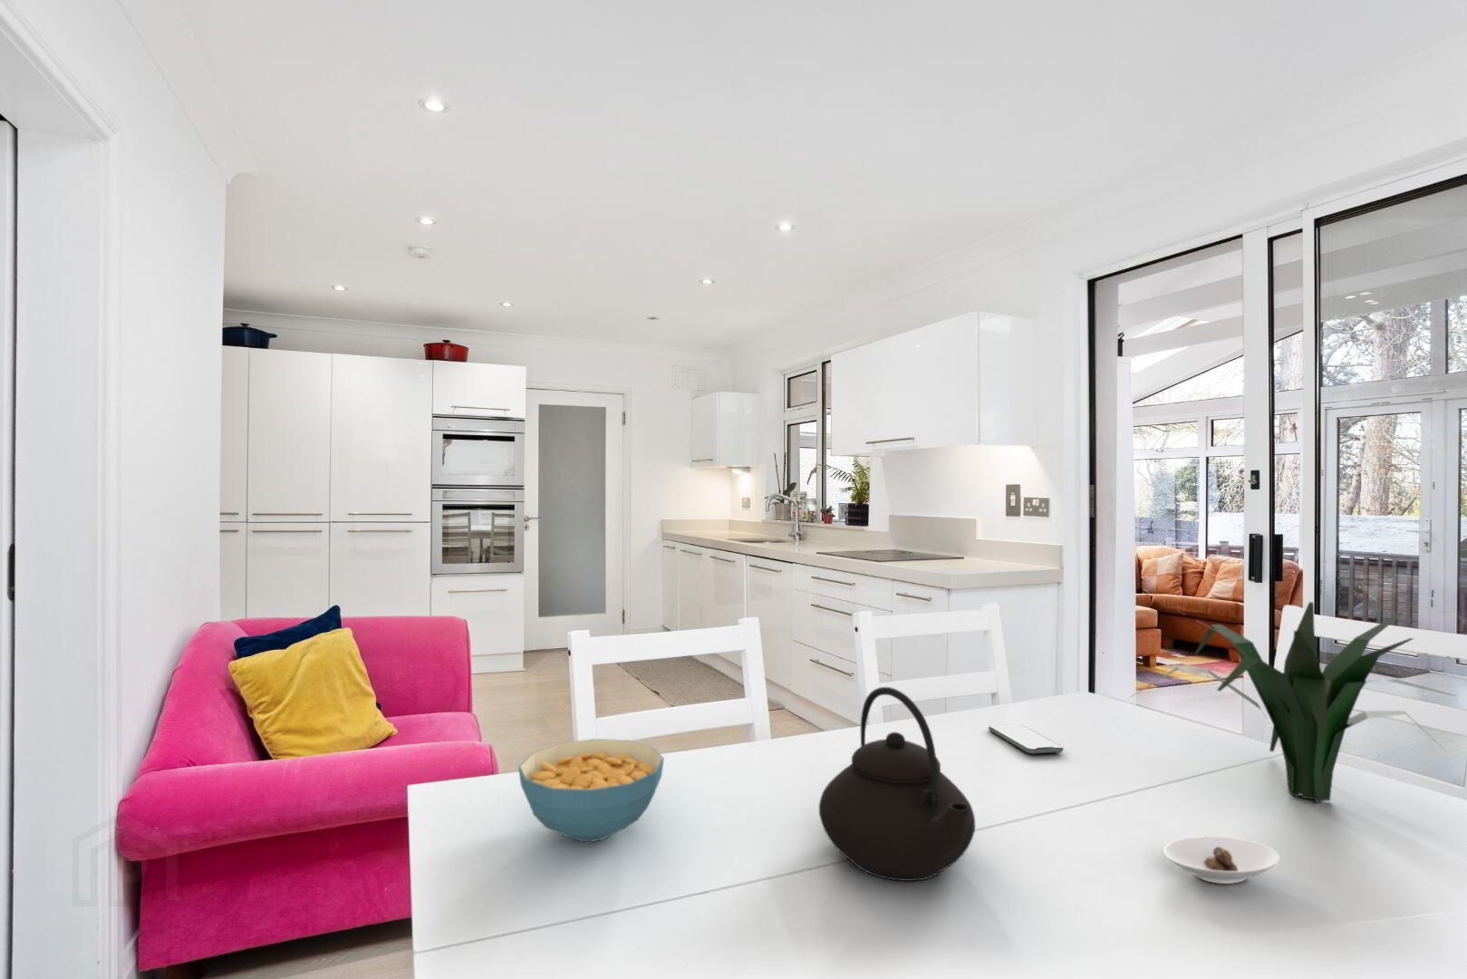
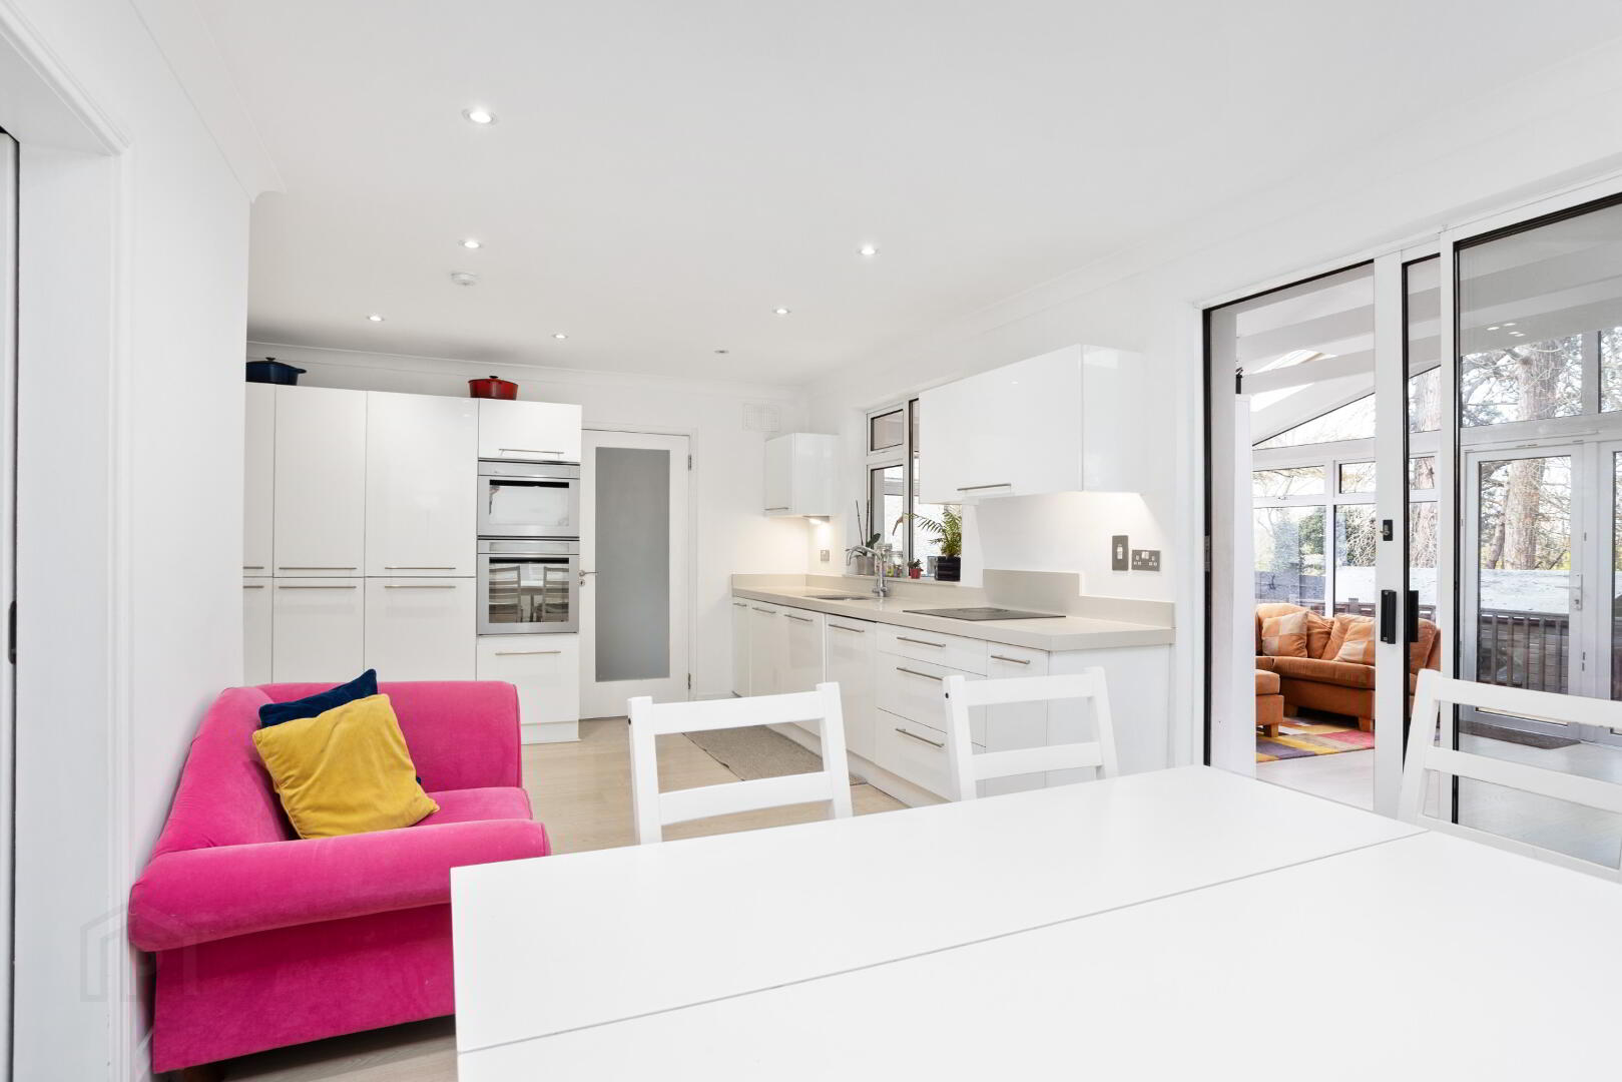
- plant [1128,601,1458,804]
- saucer [1162,835,1281,885]
- teapot [818,686,975,882]
- smartphone [987,723,1064,755]
- cereal bowl [518,738,665,842]
